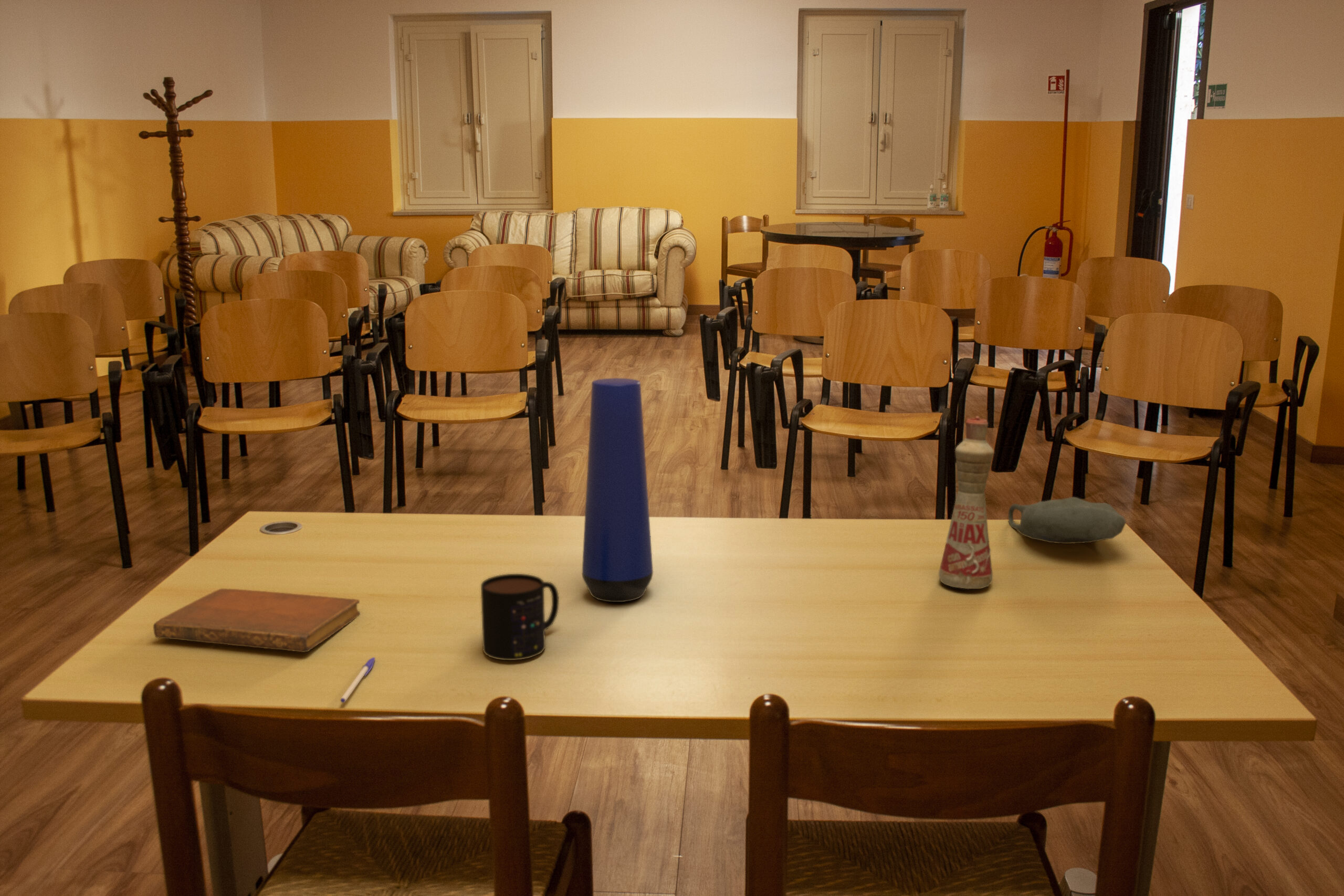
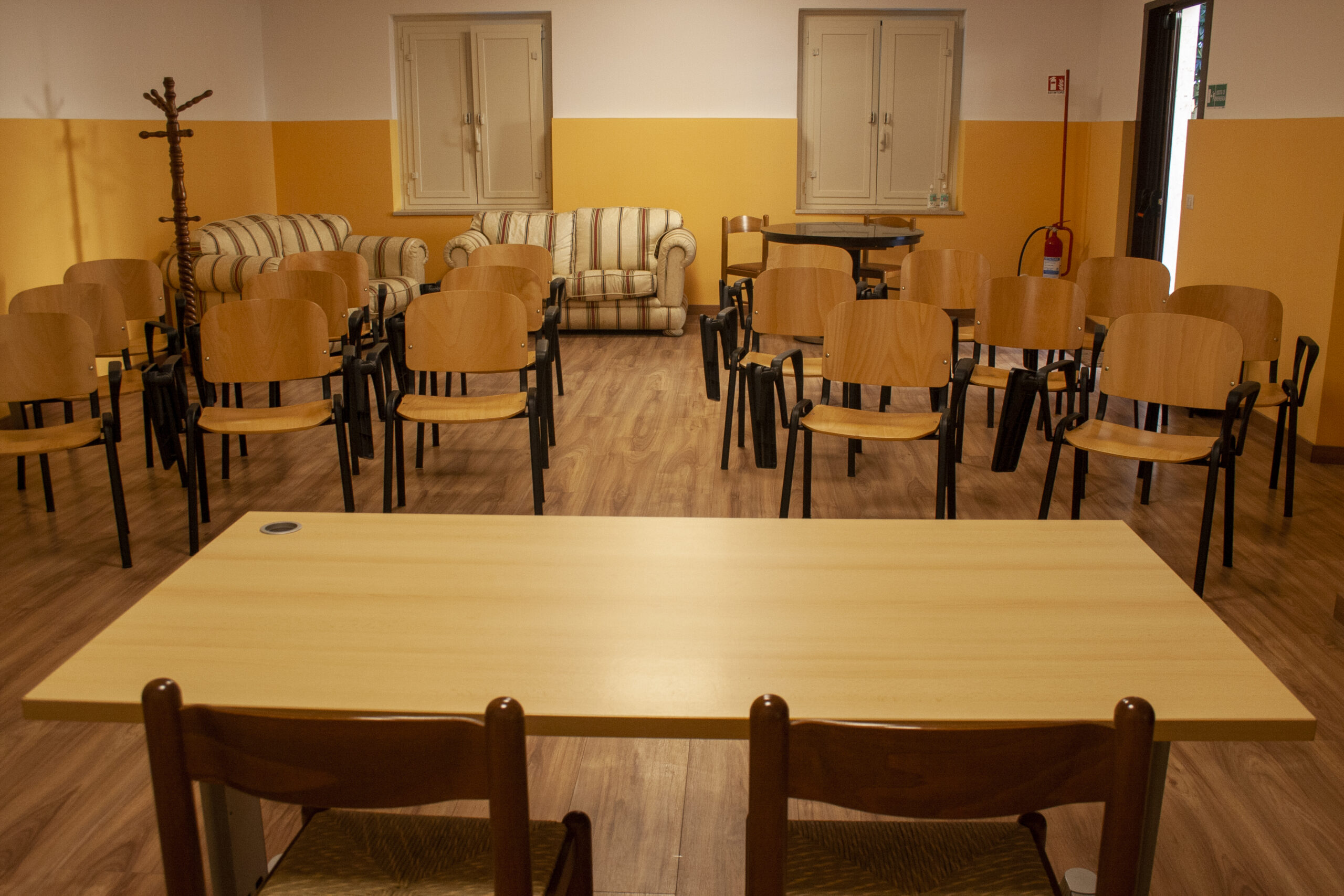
- pen [340,657,376,703]
- bowl [1007,497,1127,544]
- notebook [153,588,361,653]
- vase [582,377,654,603]
- bottle [938,416,995,589]
- mug [480,573,560,661]
